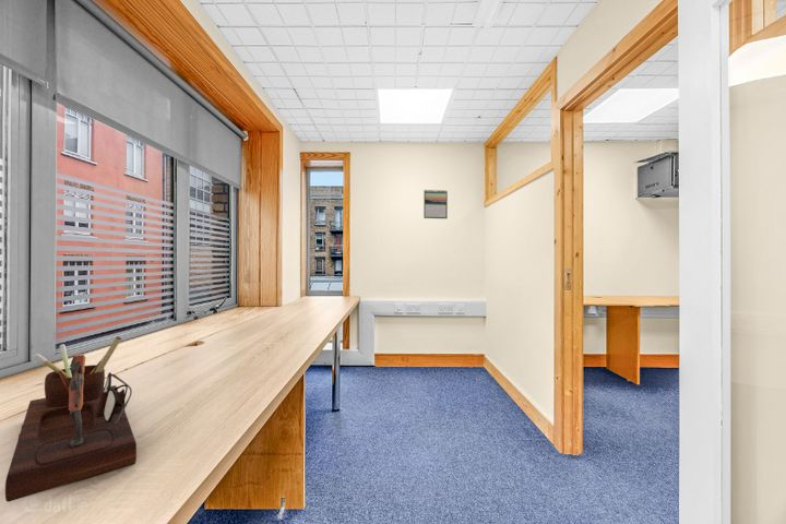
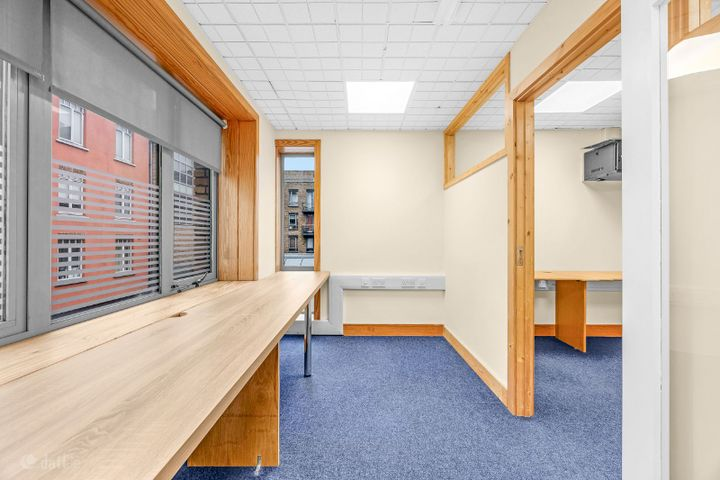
- desk organizer [4,335,138,503]
- calendar [422,189,449,219]
